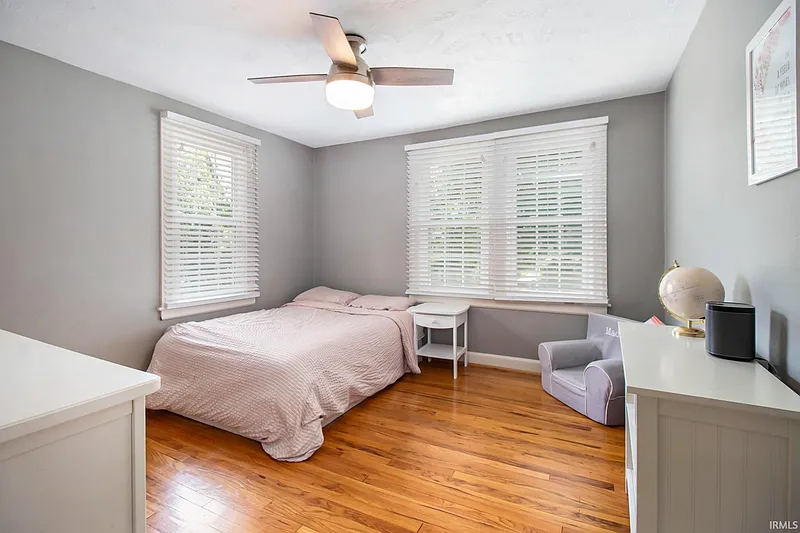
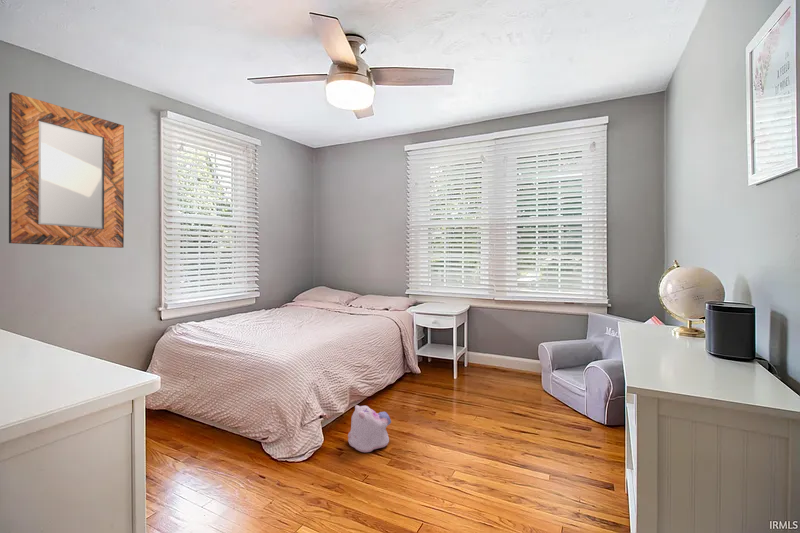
+ plush toy [347,404,392,453]
+ home mirror [8,91,125,249]
